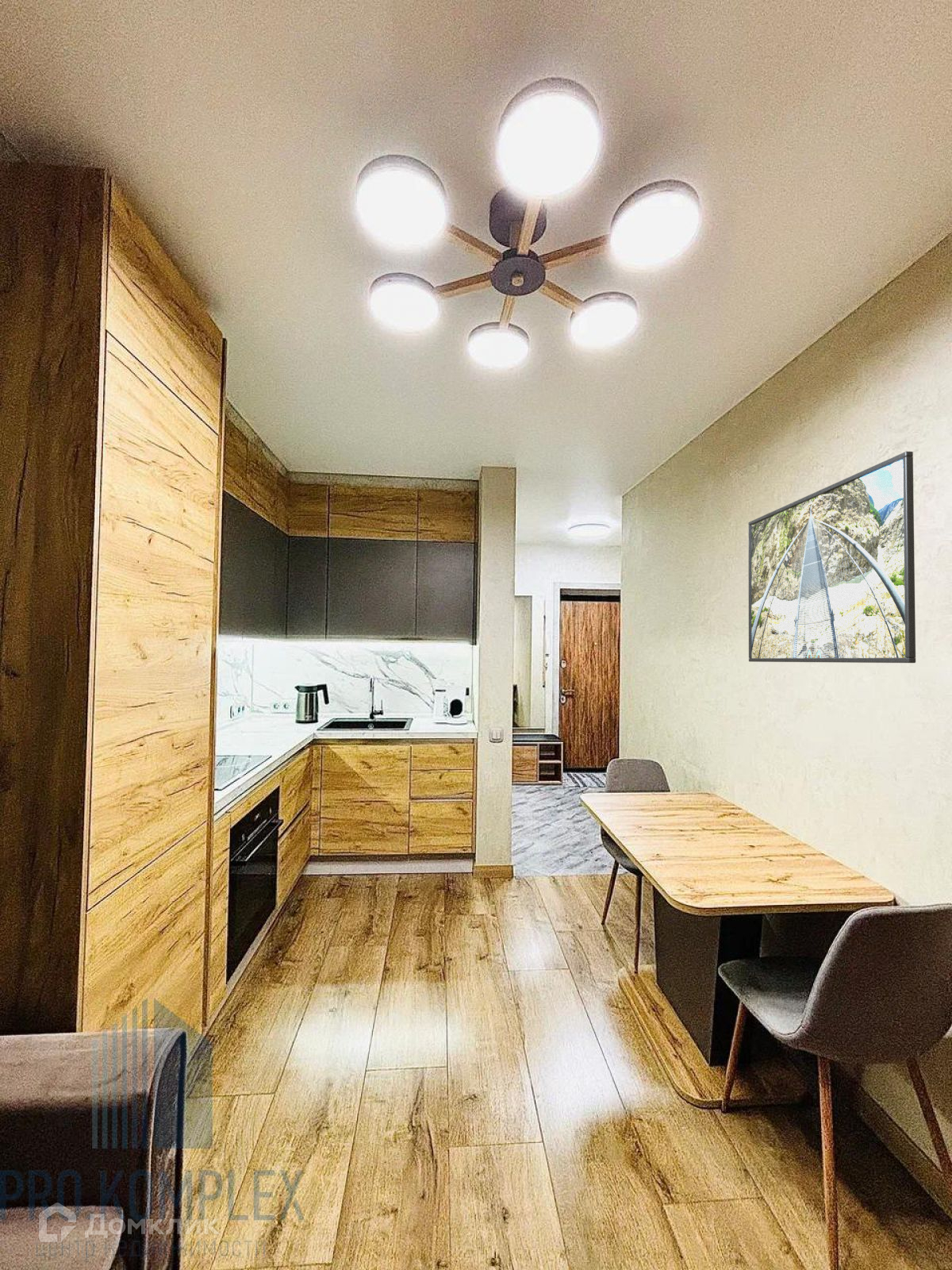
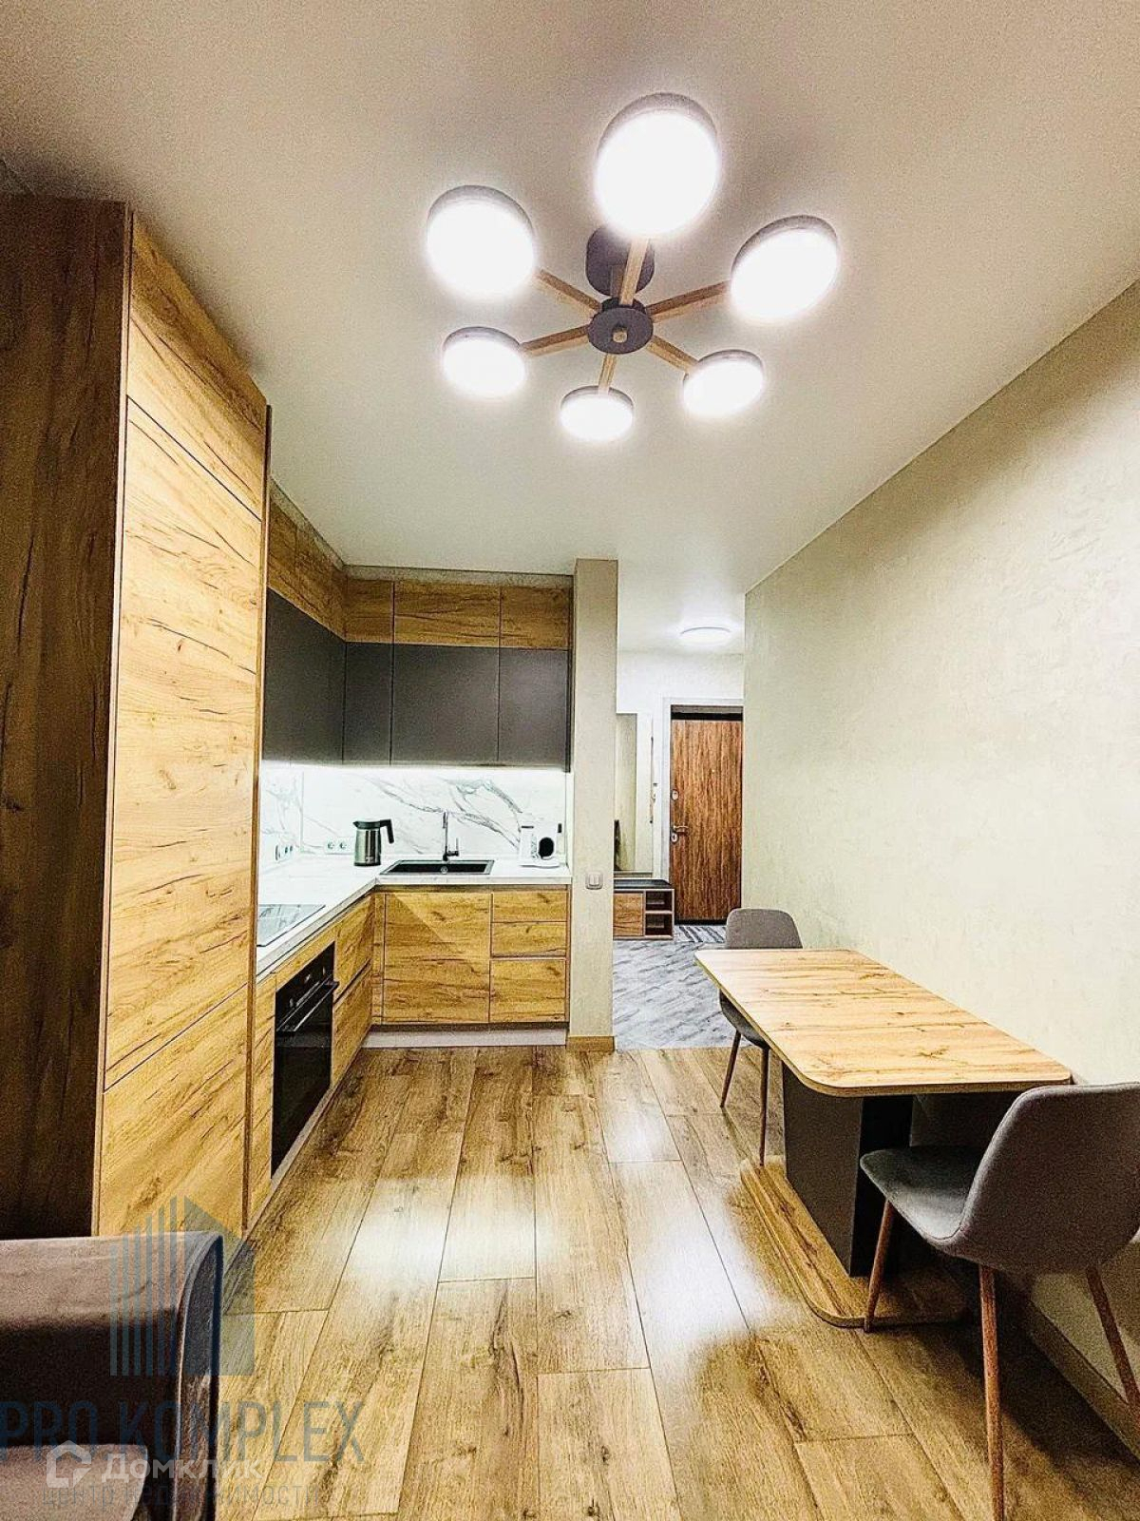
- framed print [747,451,916,664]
